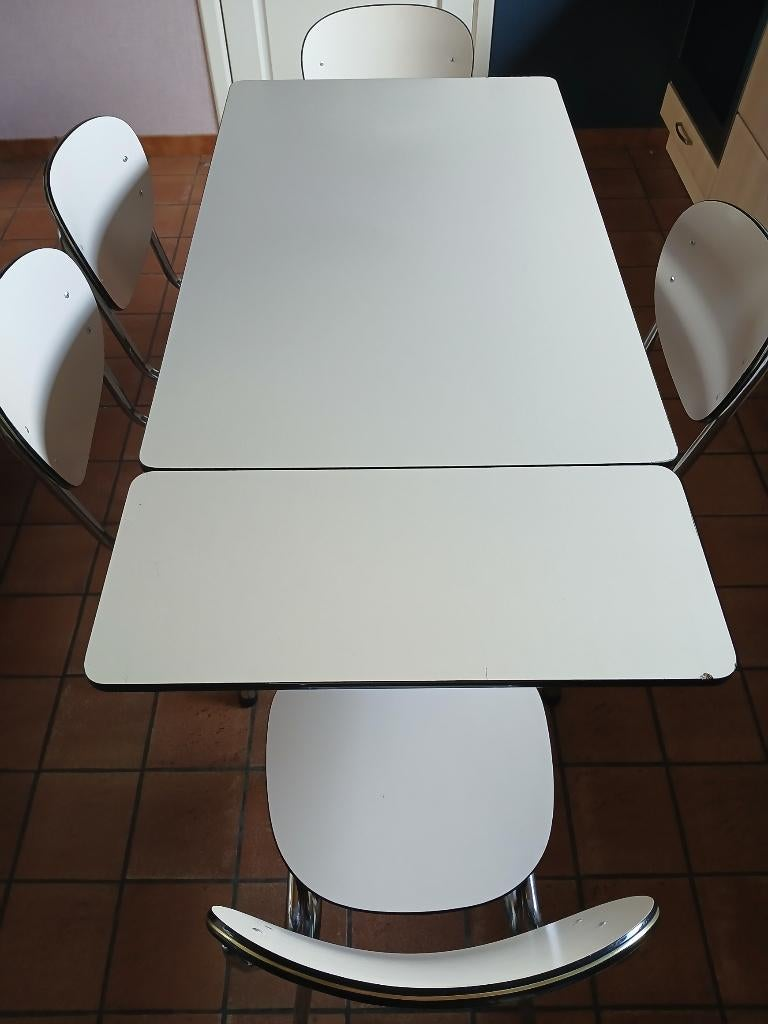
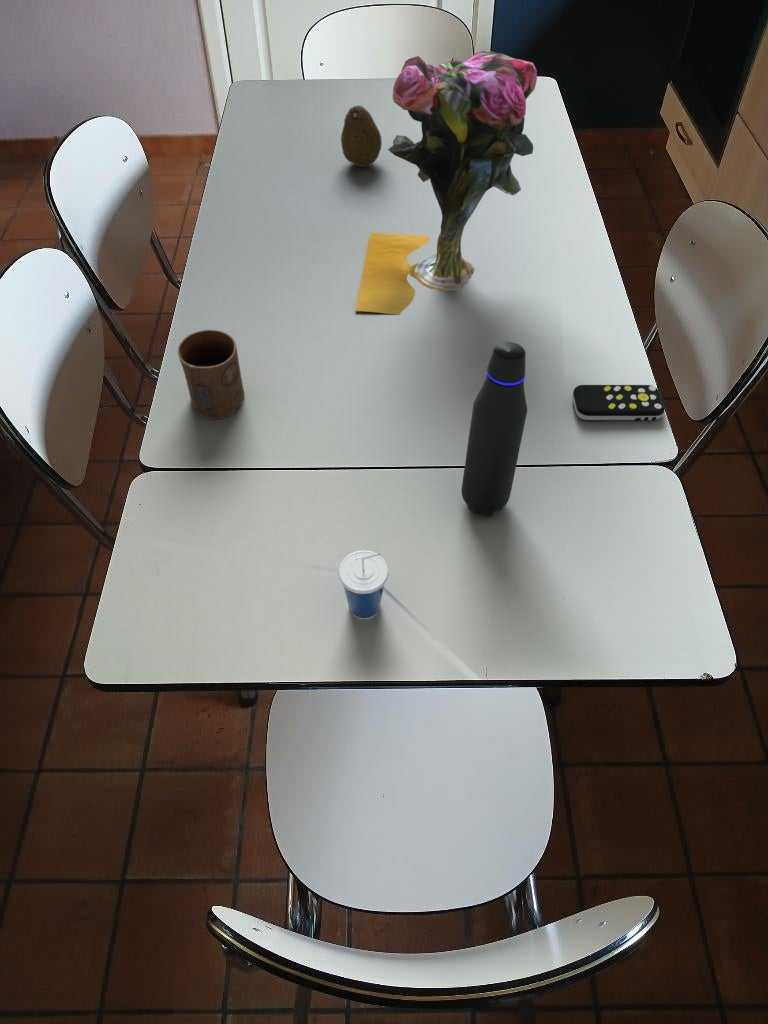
+ vase [354,49,538,316]
+ fruit [340,105,383,168]
+ cup [177,329,245,421]
+ water bottle [461,341,528,517]
+ cup [338,549,390,620]
+ remote control [571,384,666,421]
